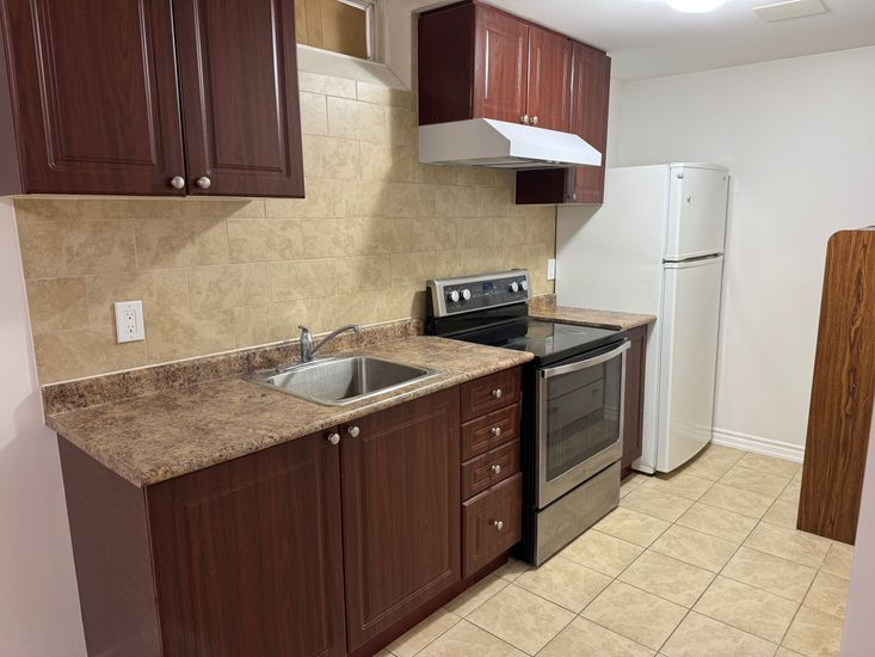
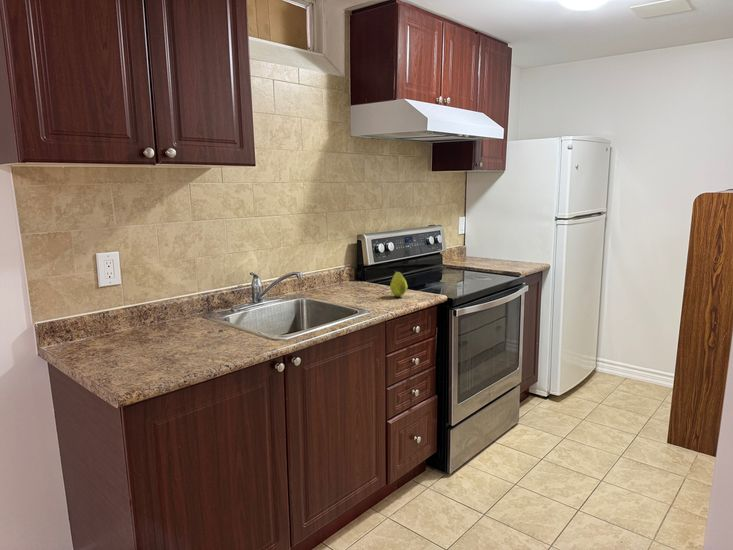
+ fruit [389,270,408,298]
